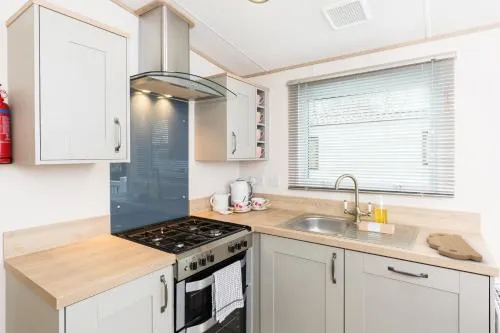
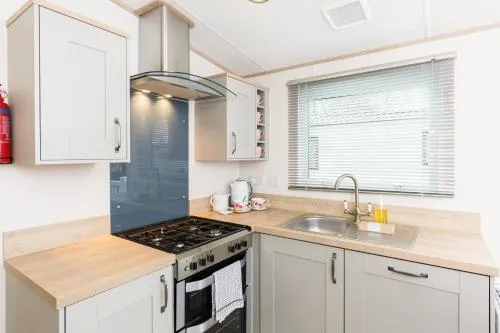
- cutting board [426,232,483,262]
